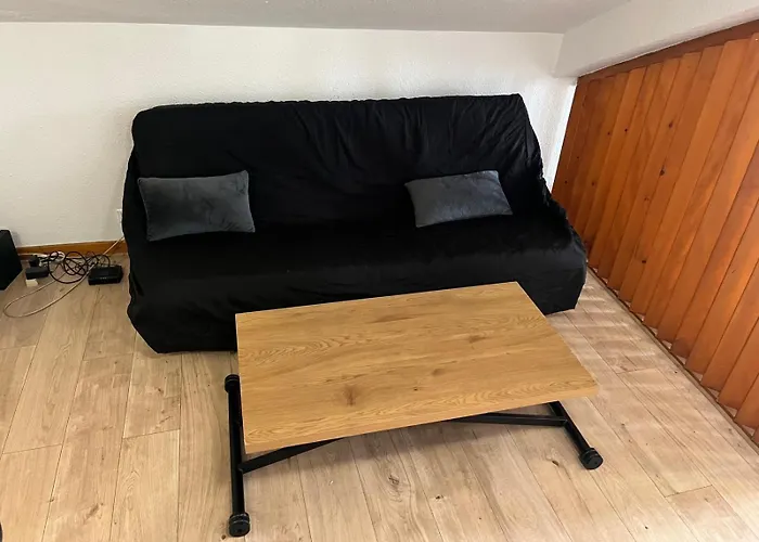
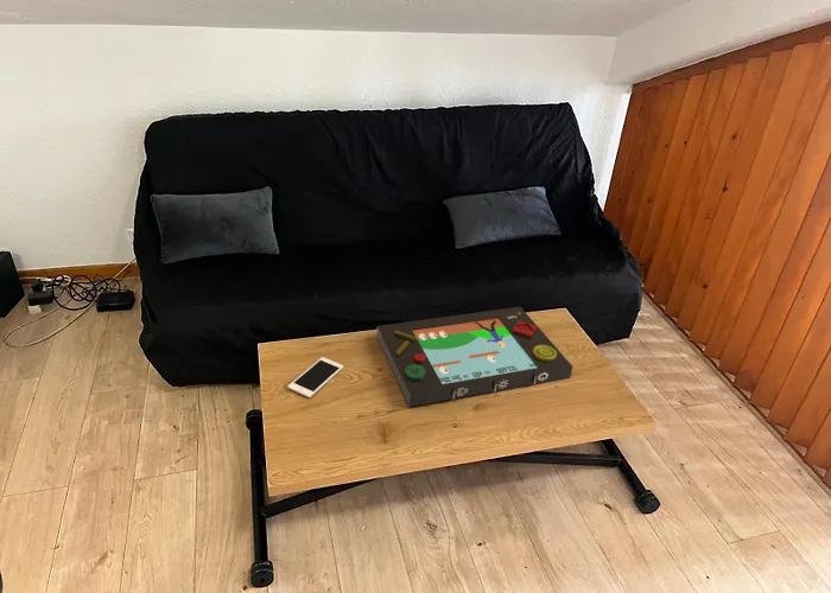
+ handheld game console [375,306,573,408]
+ cell phone [287,356,344,398]
